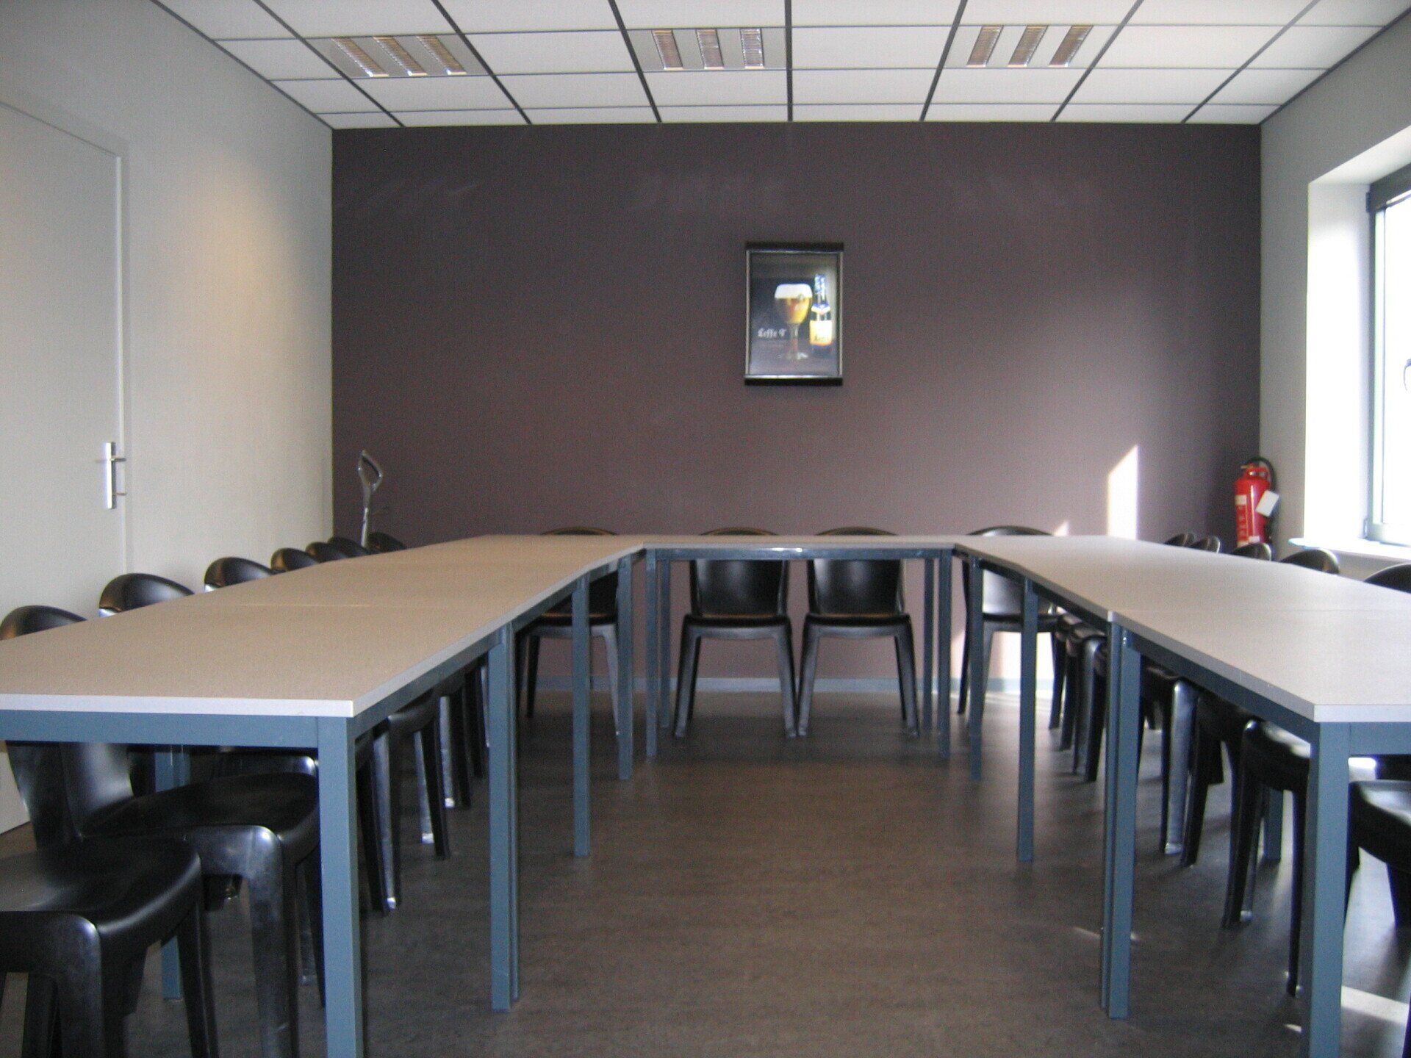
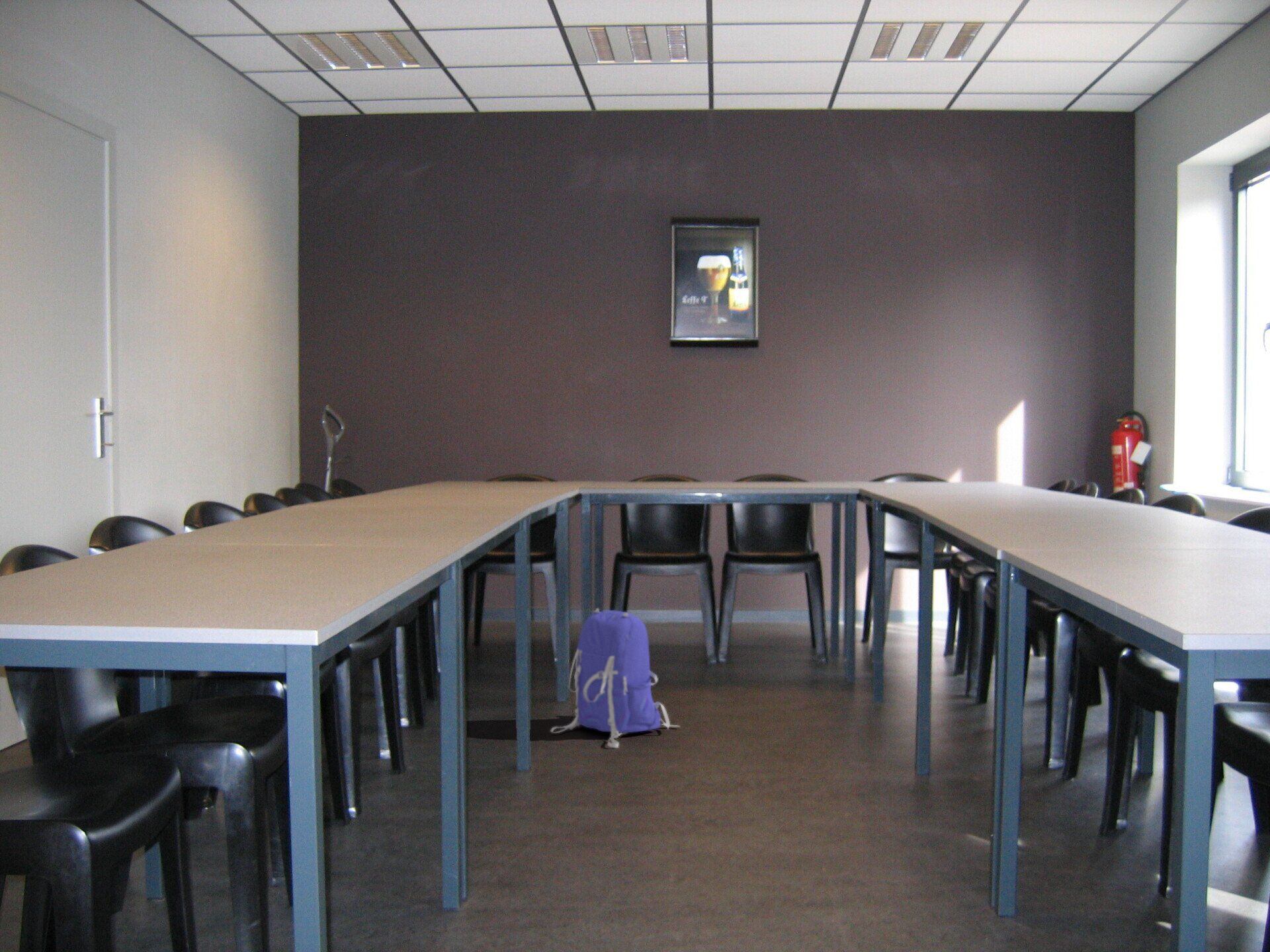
+ backpack [550,608,681,748]
